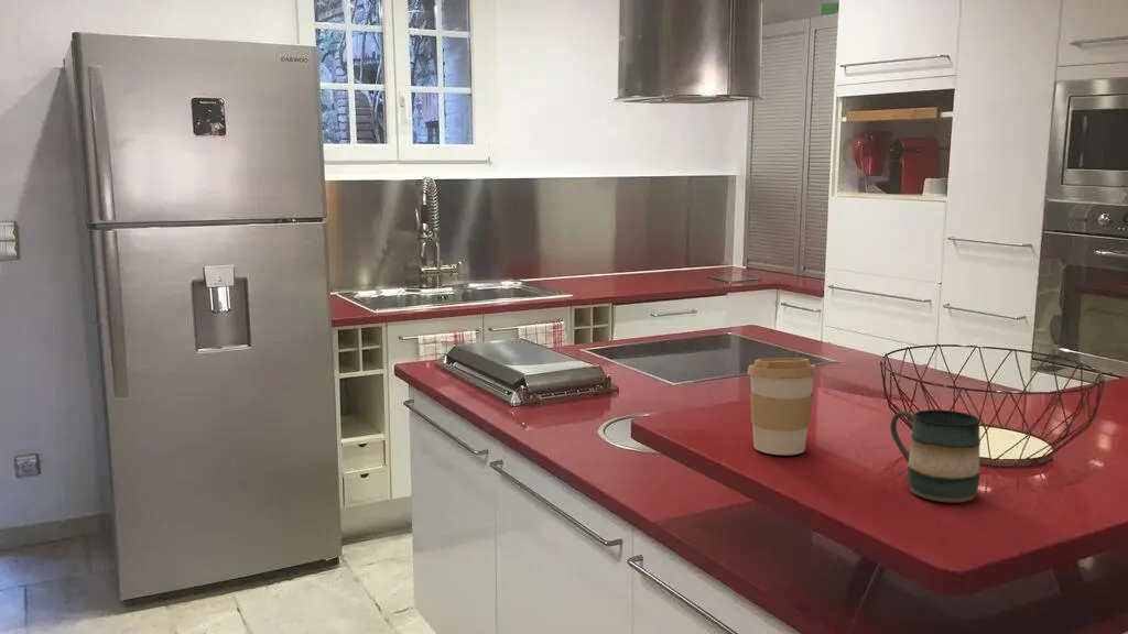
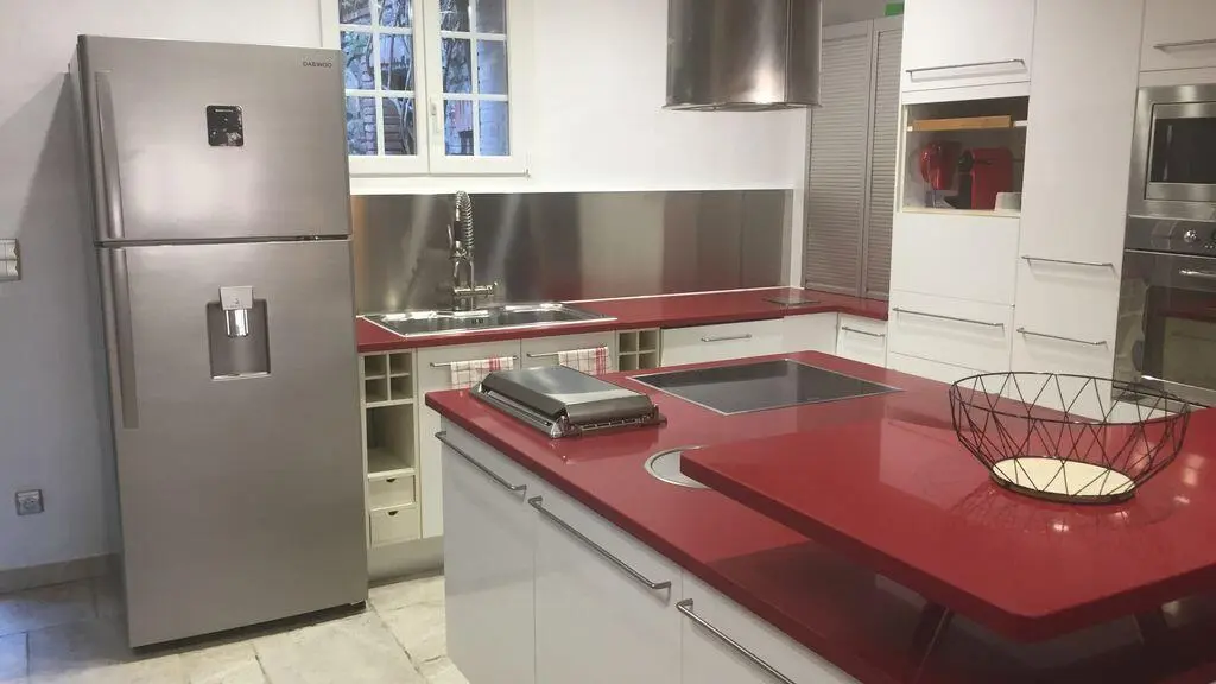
- coffee cup [747,357,817,456]
- mug [889,408,981,503]
